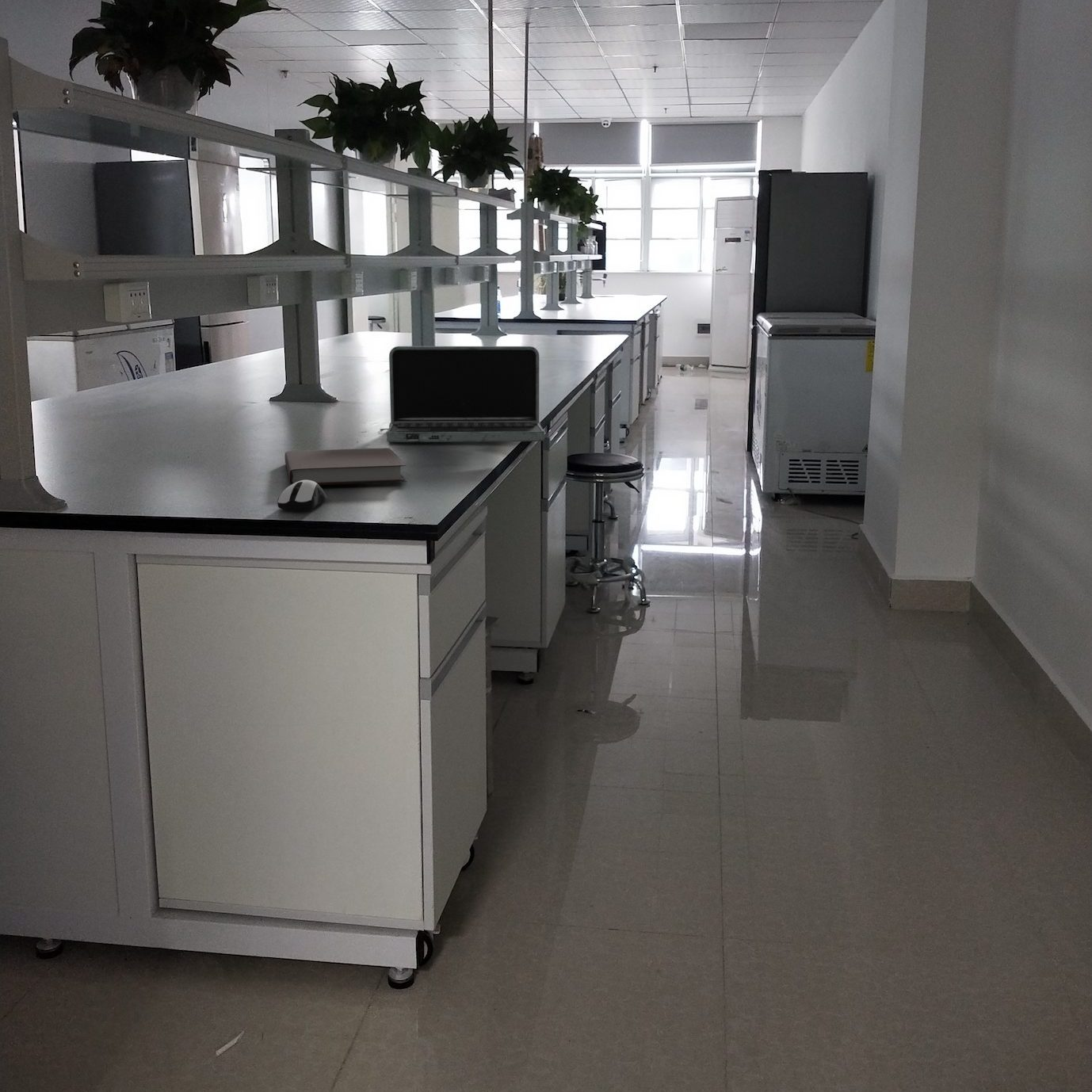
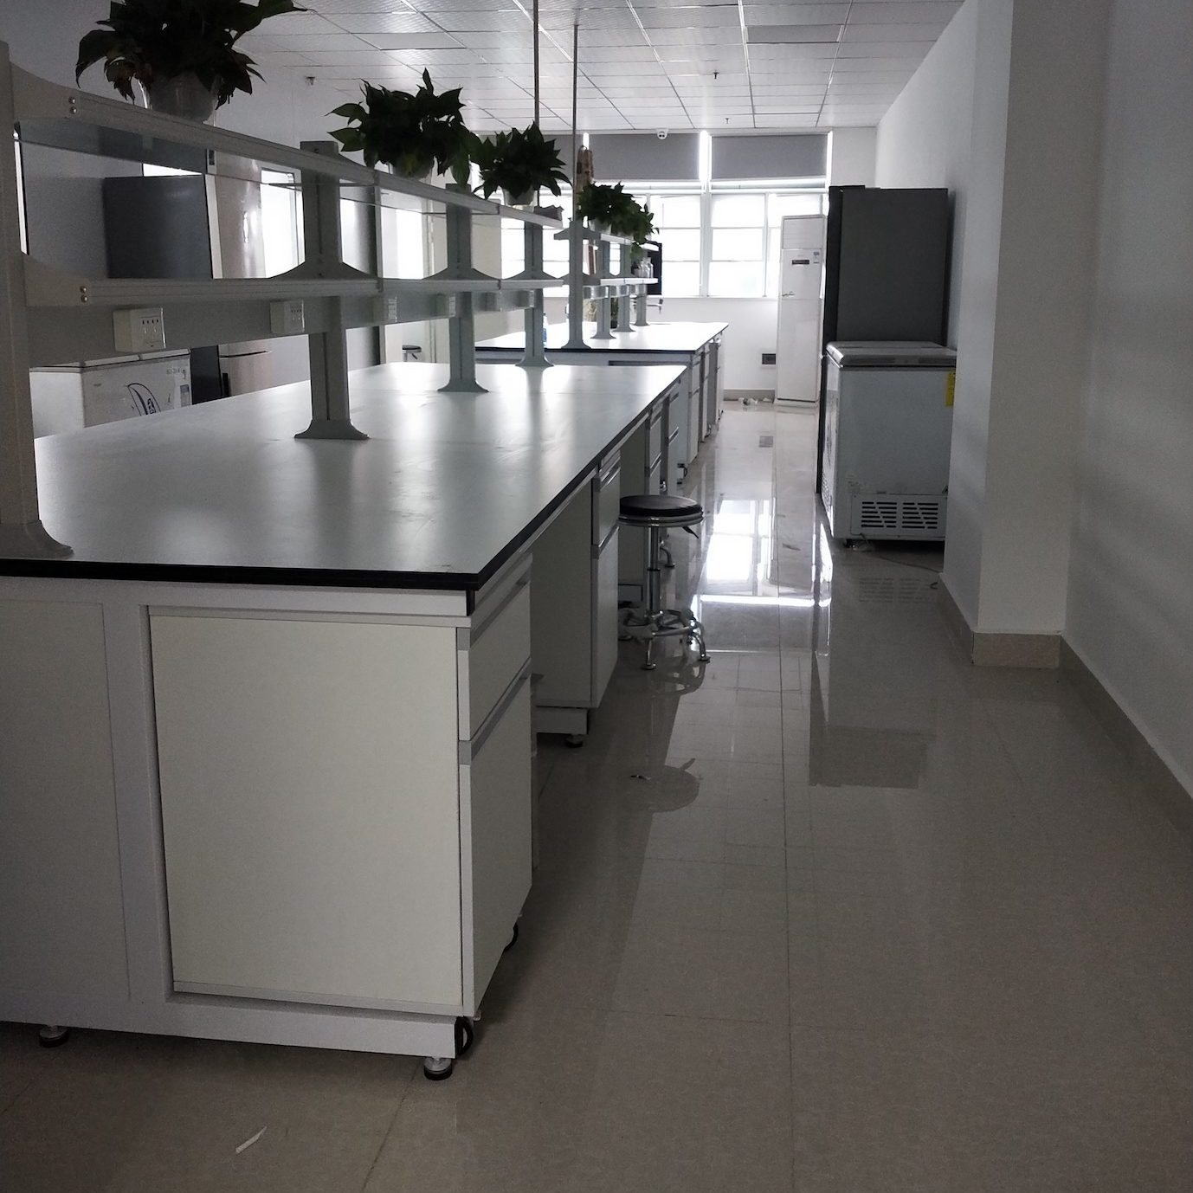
- computer mouse [277,480,327,511]
- laptop [379,346,545,443]
- notebook [284,447,407,486]
